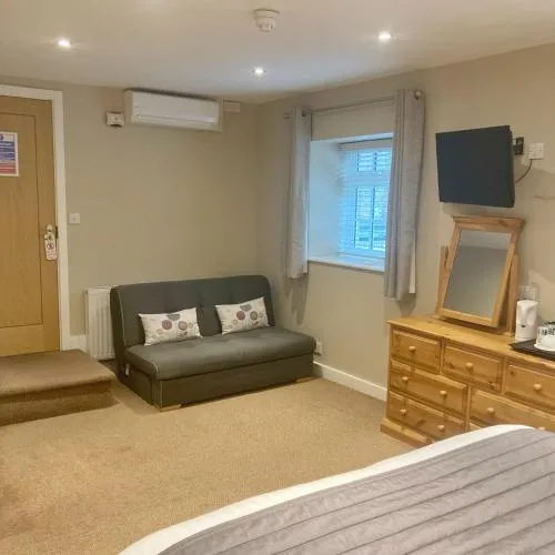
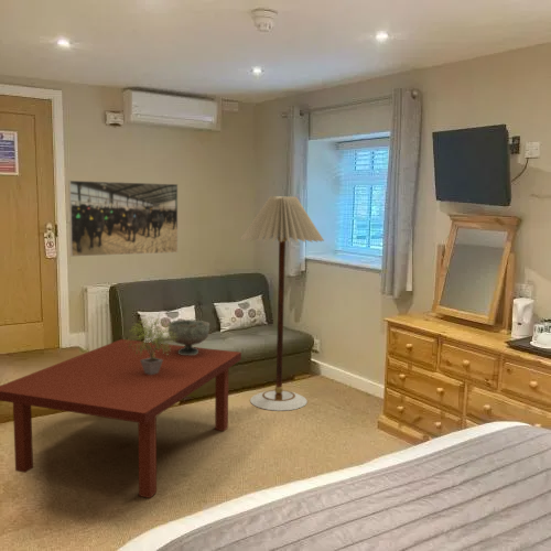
+ coffee table [0,338,242,499]
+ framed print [67,180,179,258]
+ floor lamp [239,195,325,412]
+ decorative bowl [166,318,210,355]
+ potted plant [125,313,179,375]
